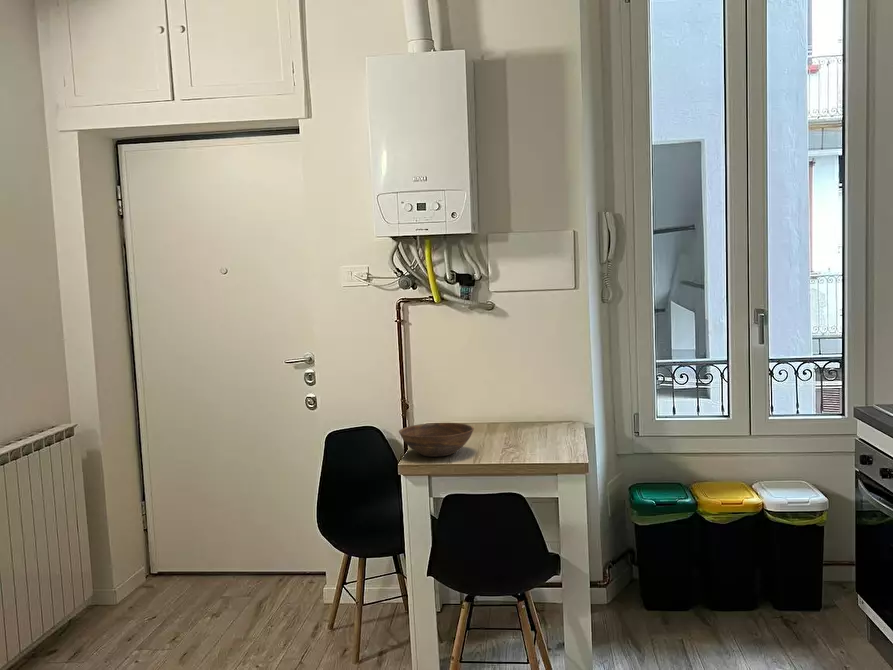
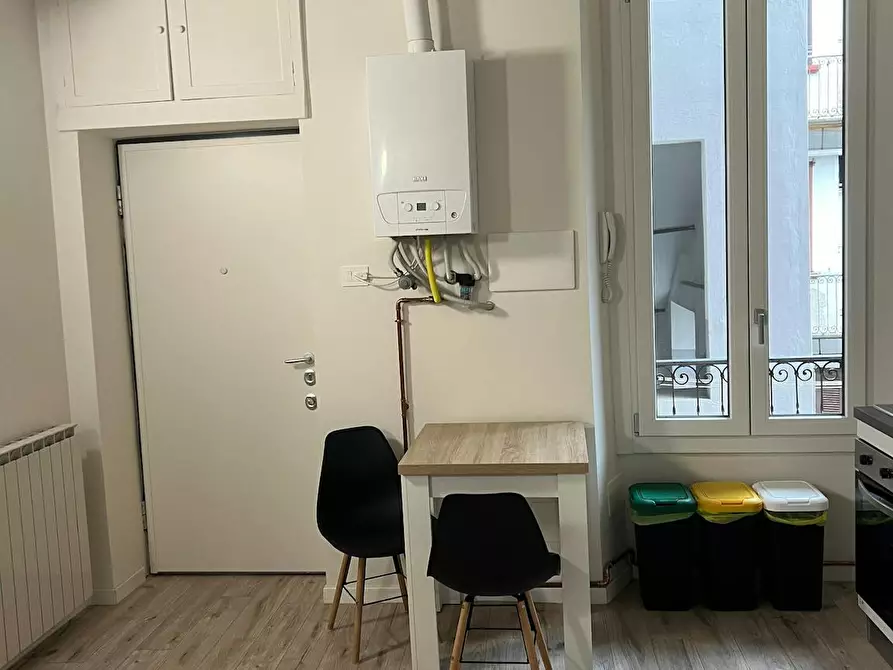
- bowl [398,422,475,458]
